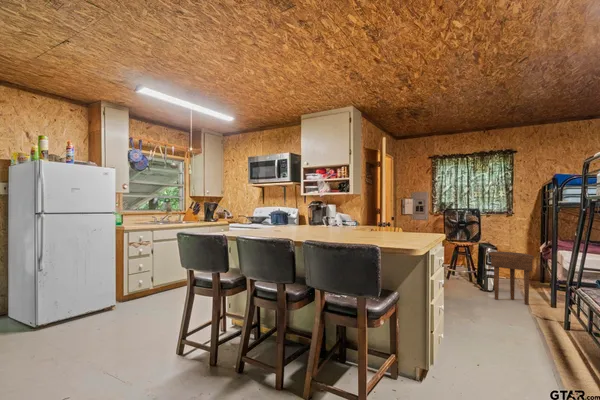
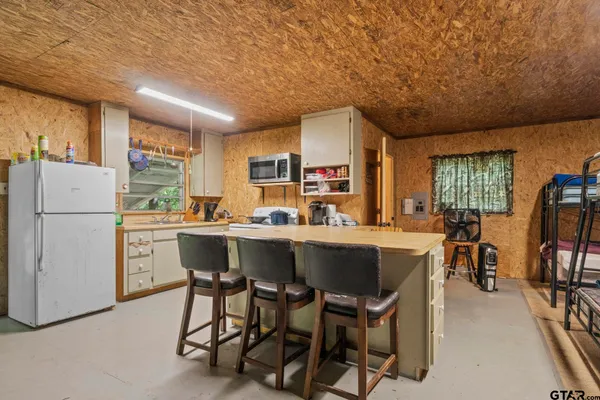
- side table [489,251,535,306]
